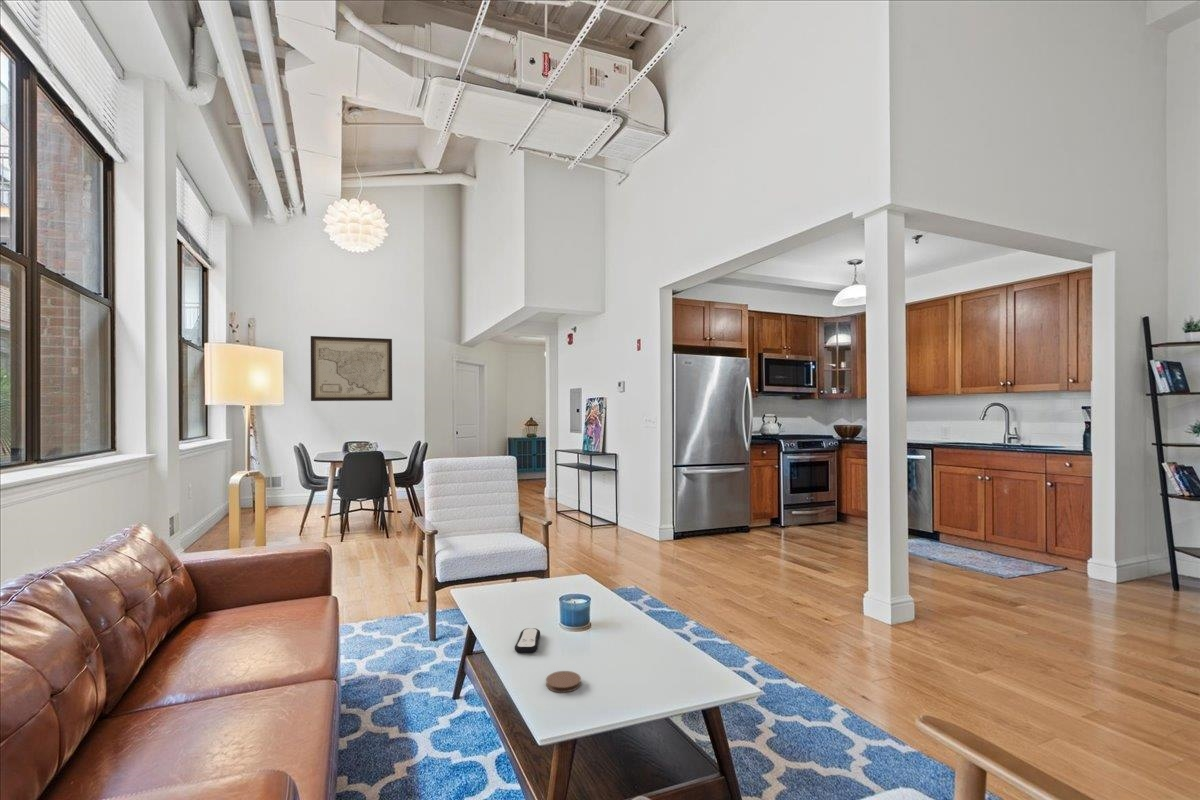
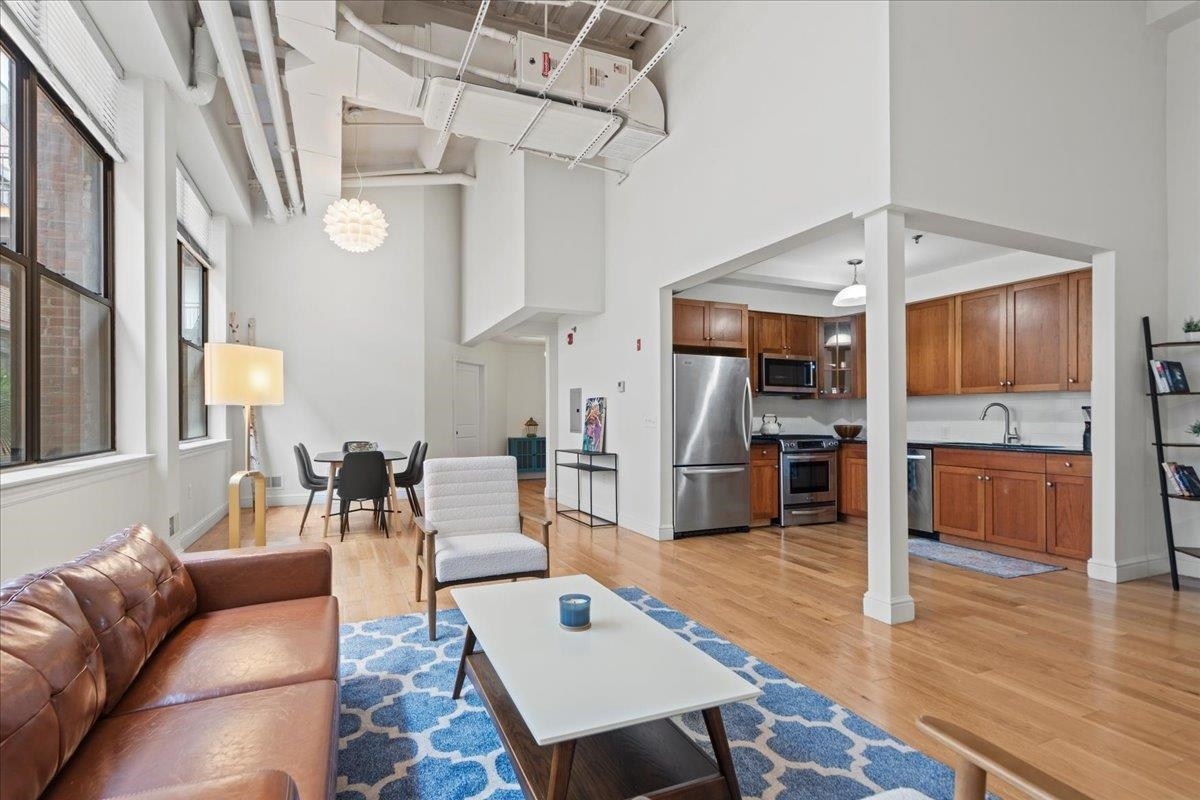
- coaster [545,670,582,693]
- remote control [514,627,541,654]
- wall art [310,335,393,402]
